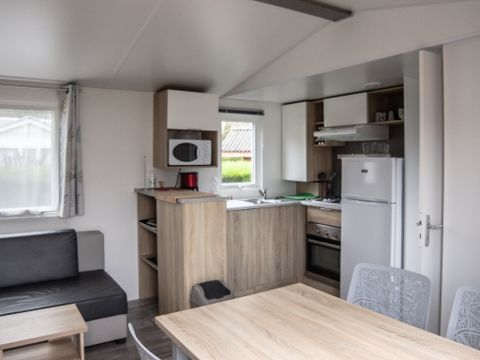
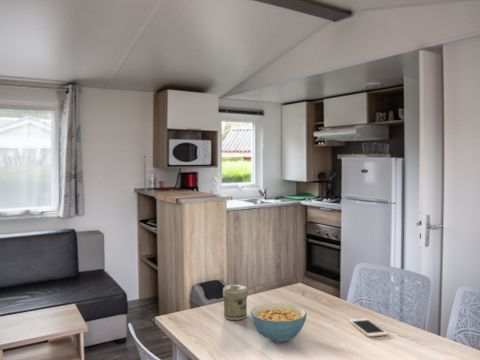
+ jar [222,283,249,321]
+ cereal bowl [249,302,308,343]
+ cell phone [348,317,389,338]
